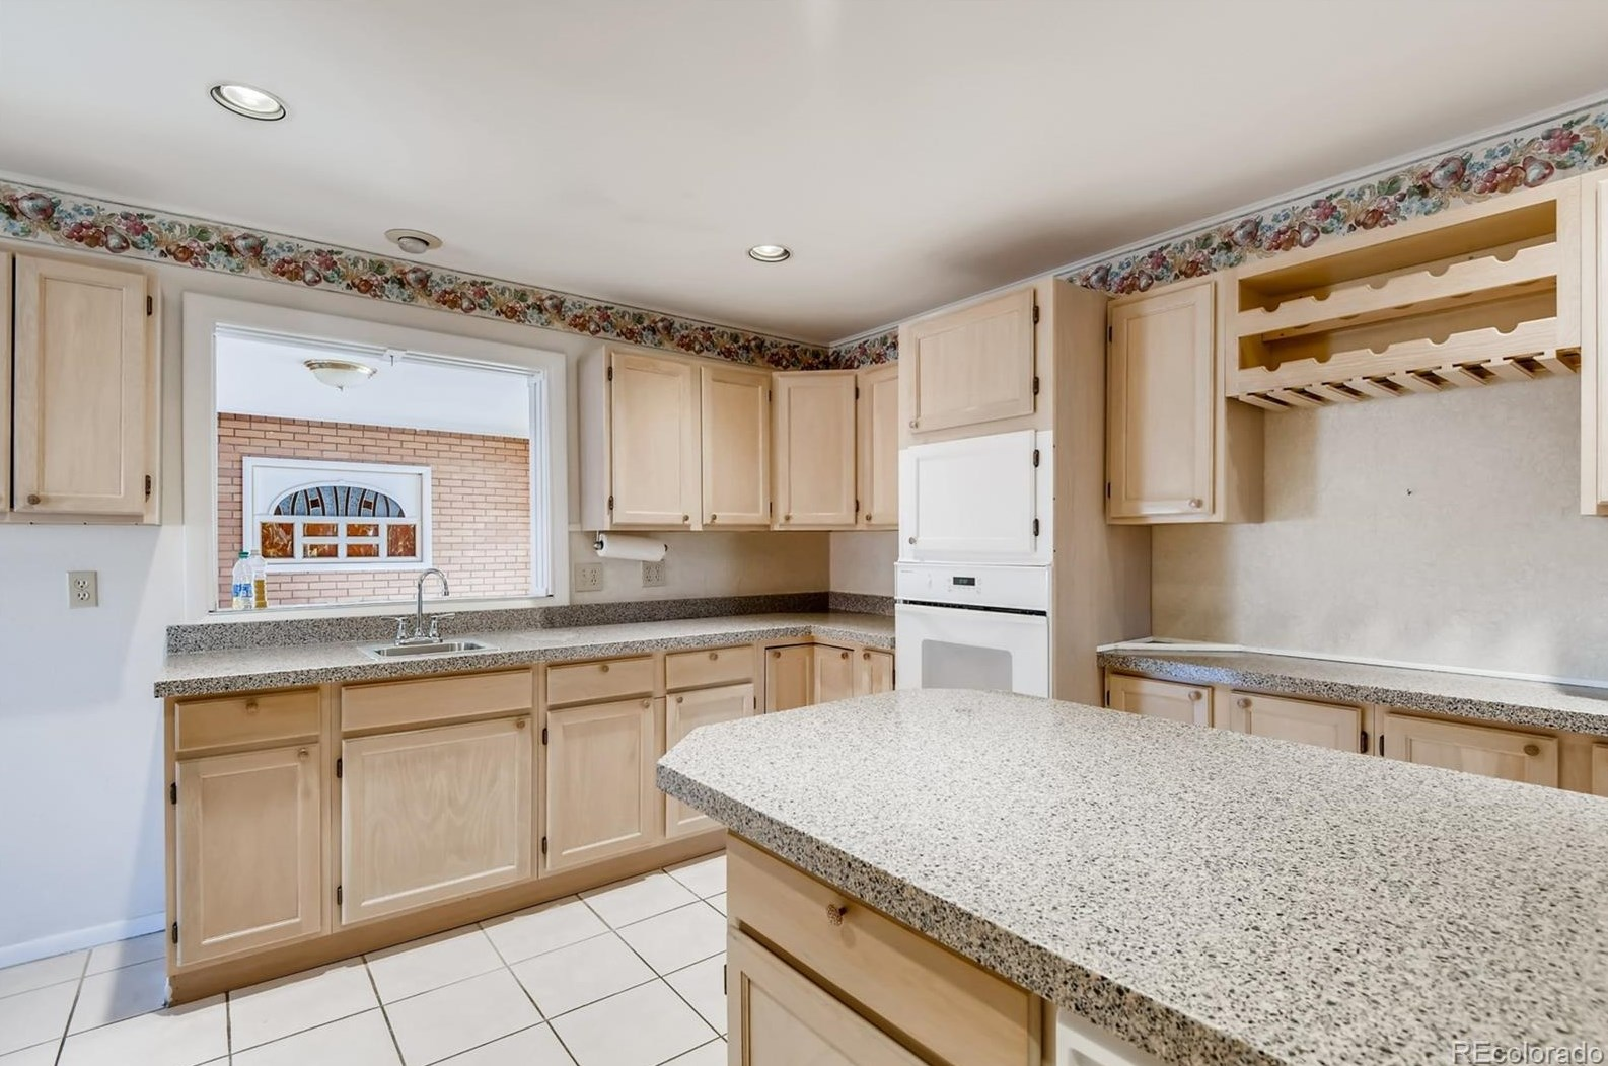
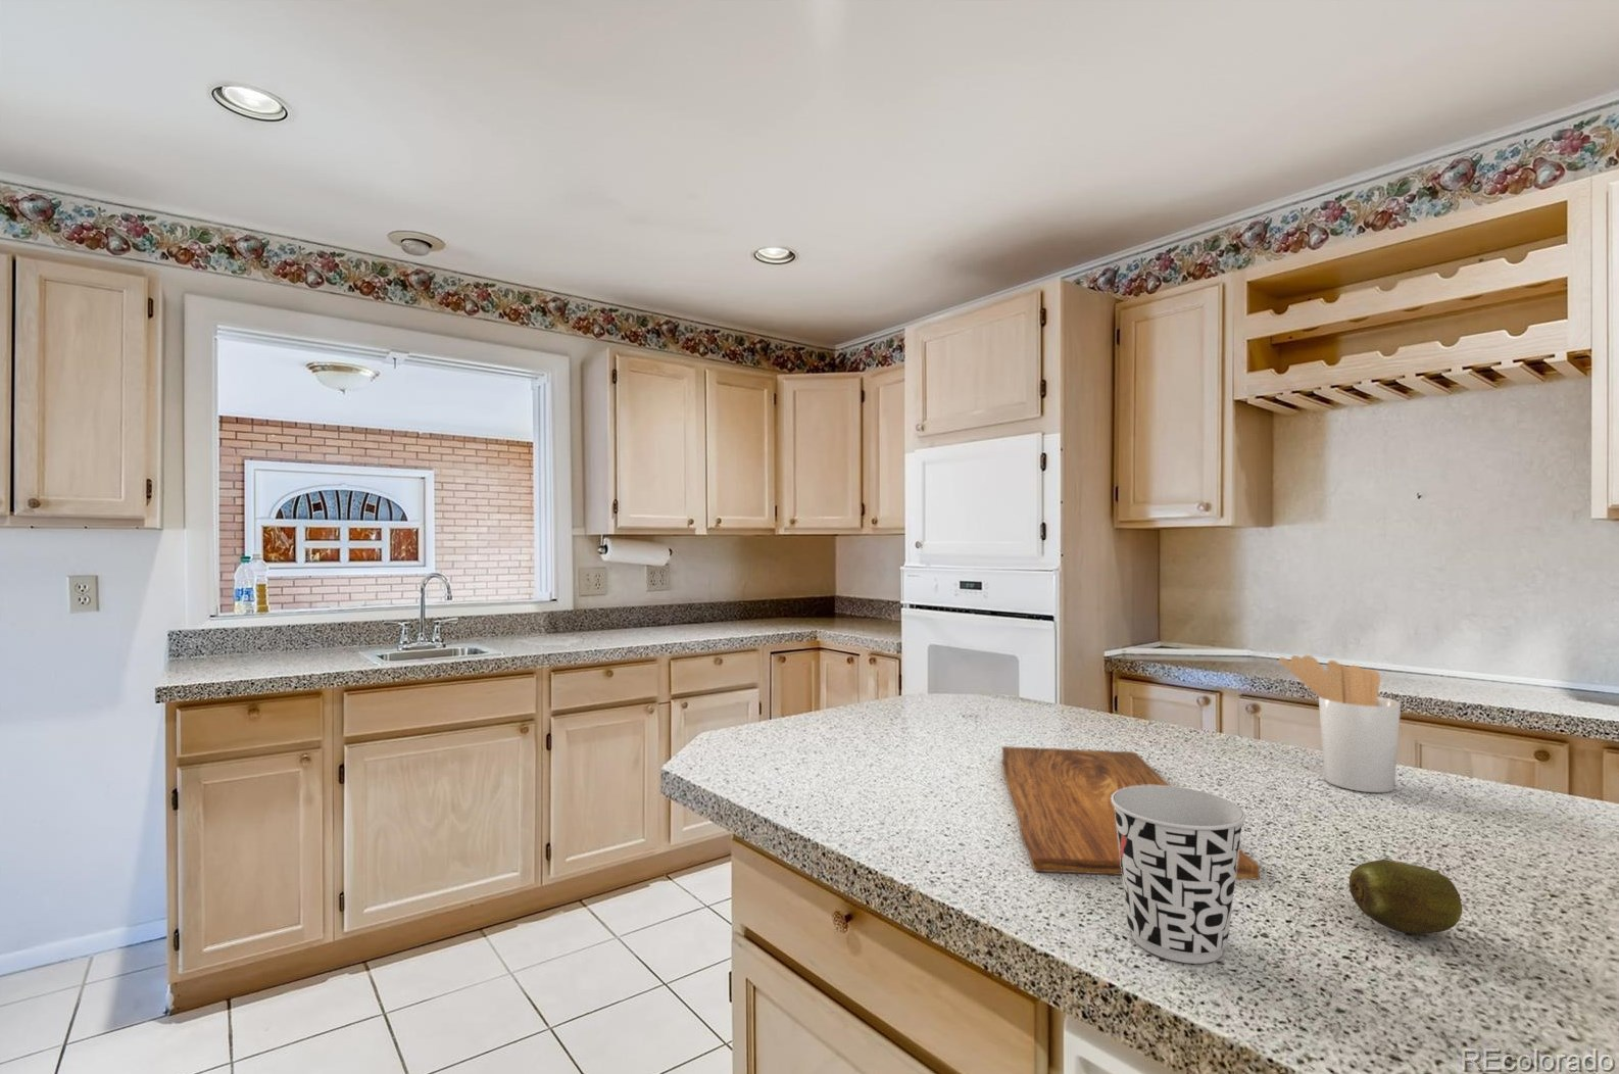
+ cup [1111,785,1248,965]
+ utensil holder [1277,654,1402,794]
+ fruit [1348,858,1463,935]
+ cutting board [1002,746,1261,880]
